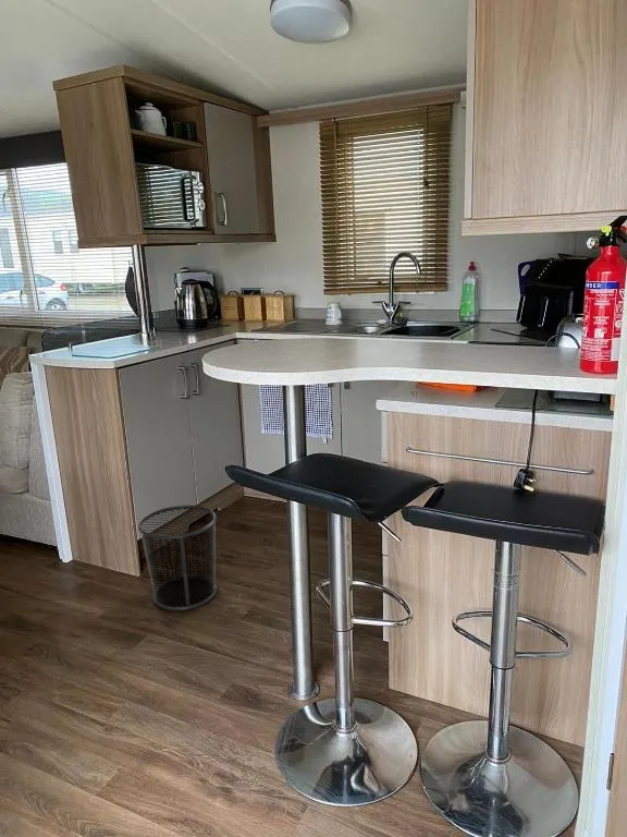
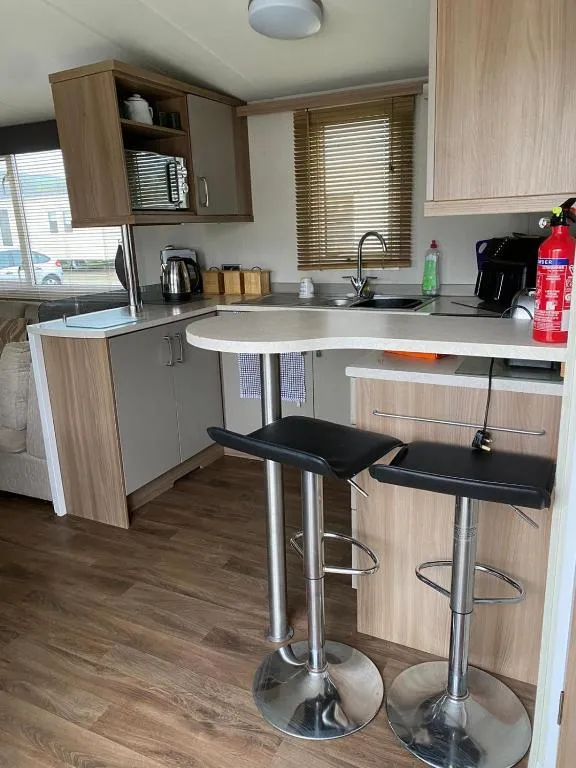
- waste bin [137,504,219,611]
